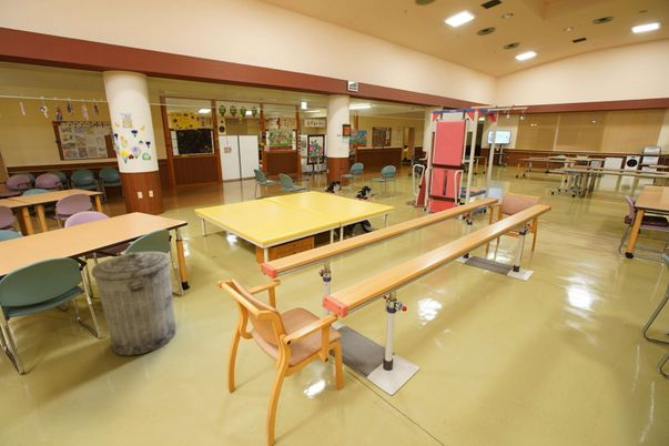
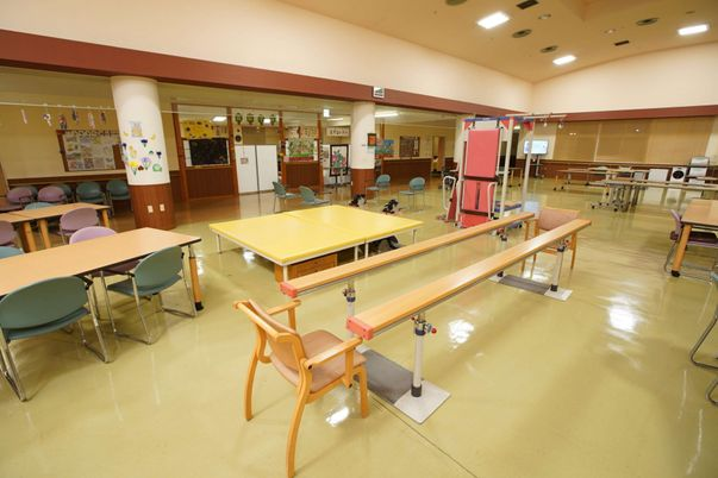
- trash can [90,251,178,356]
